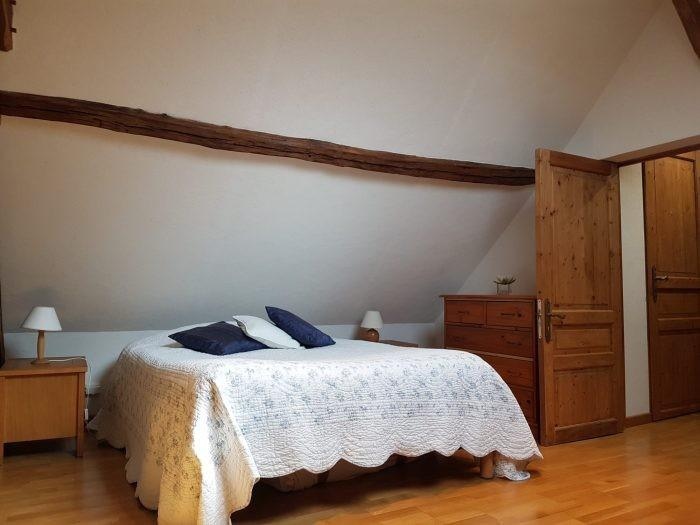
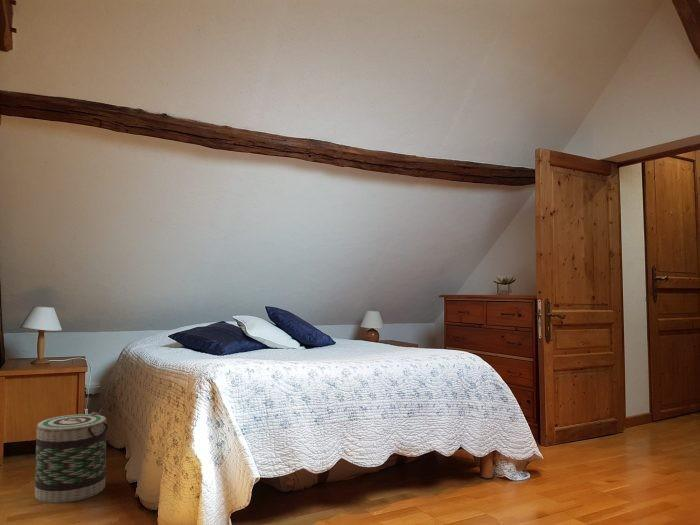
+ basket [34,411,109,504]
